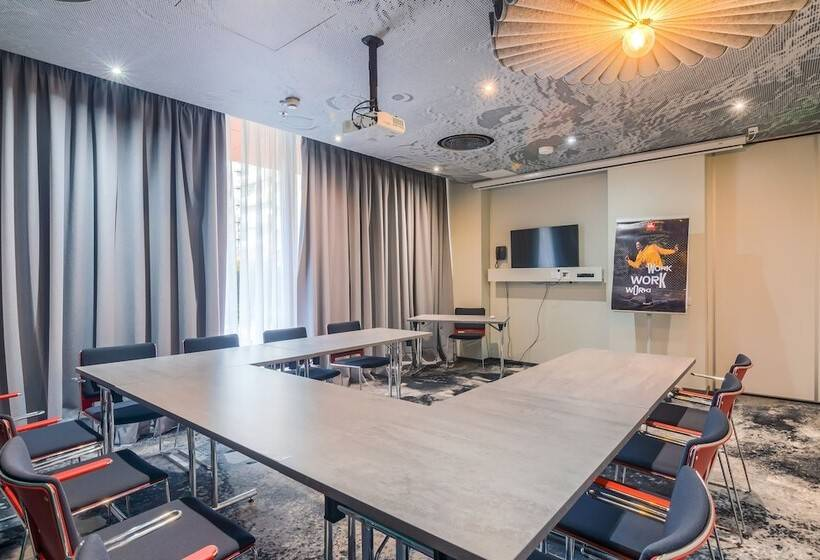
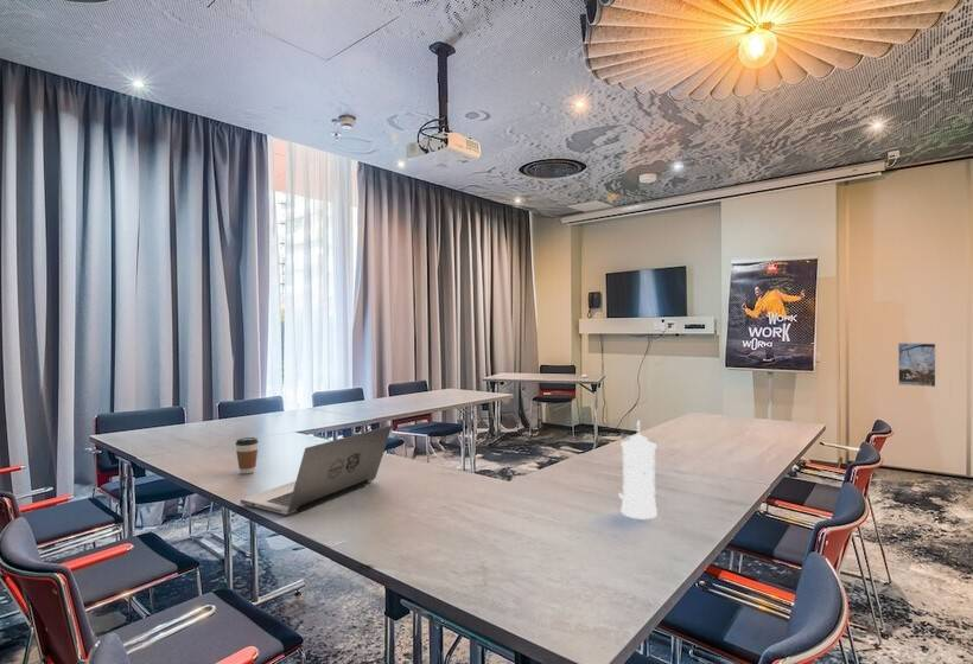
+ coffee cup [235,436,260,474]
+ laptop [240,424,393,516]
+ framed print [897,341,936,388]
+ lantern [618,419,659,521]
